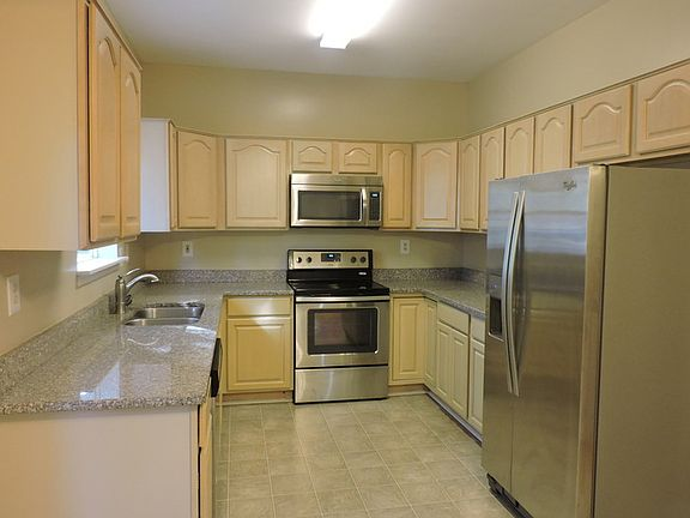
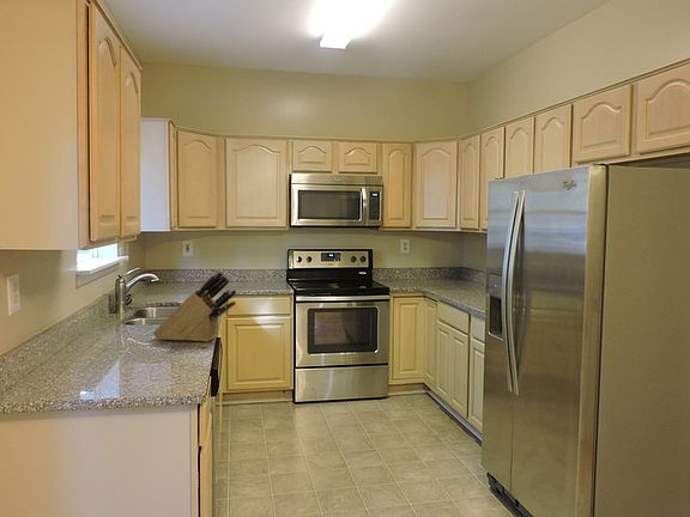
+ knife block [152,269,238,343]
